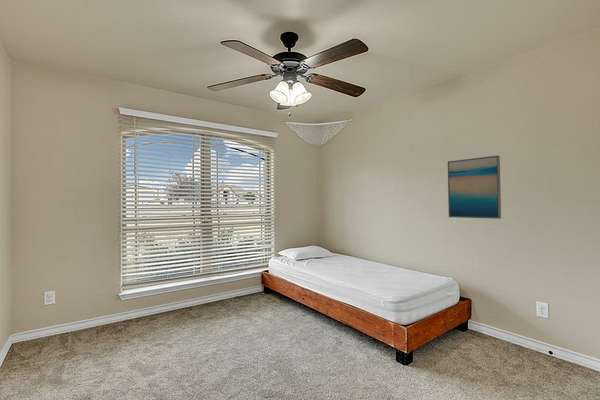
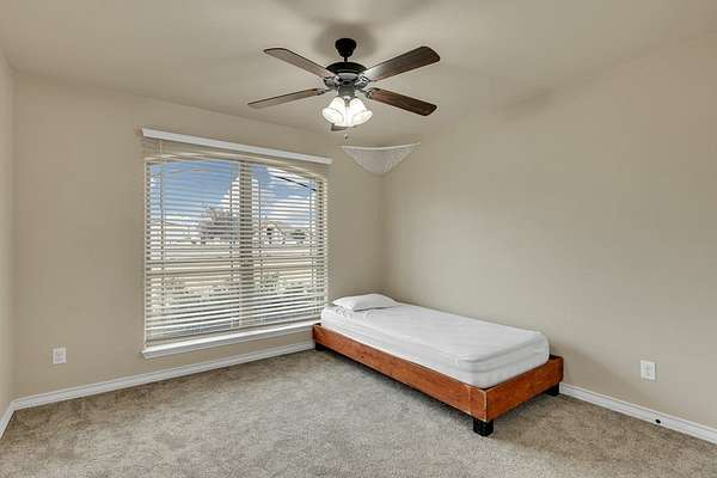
- wall art [447,154,502,220]
